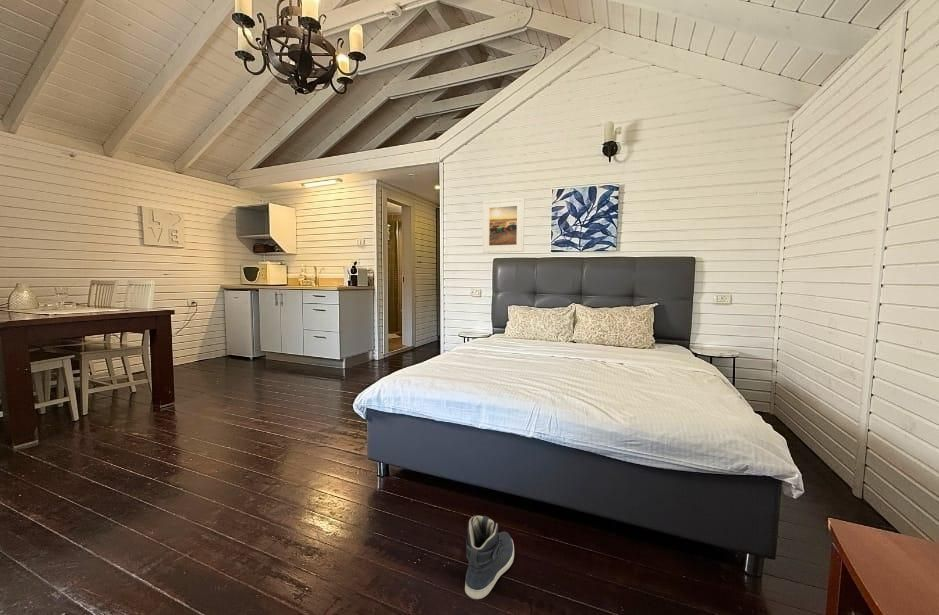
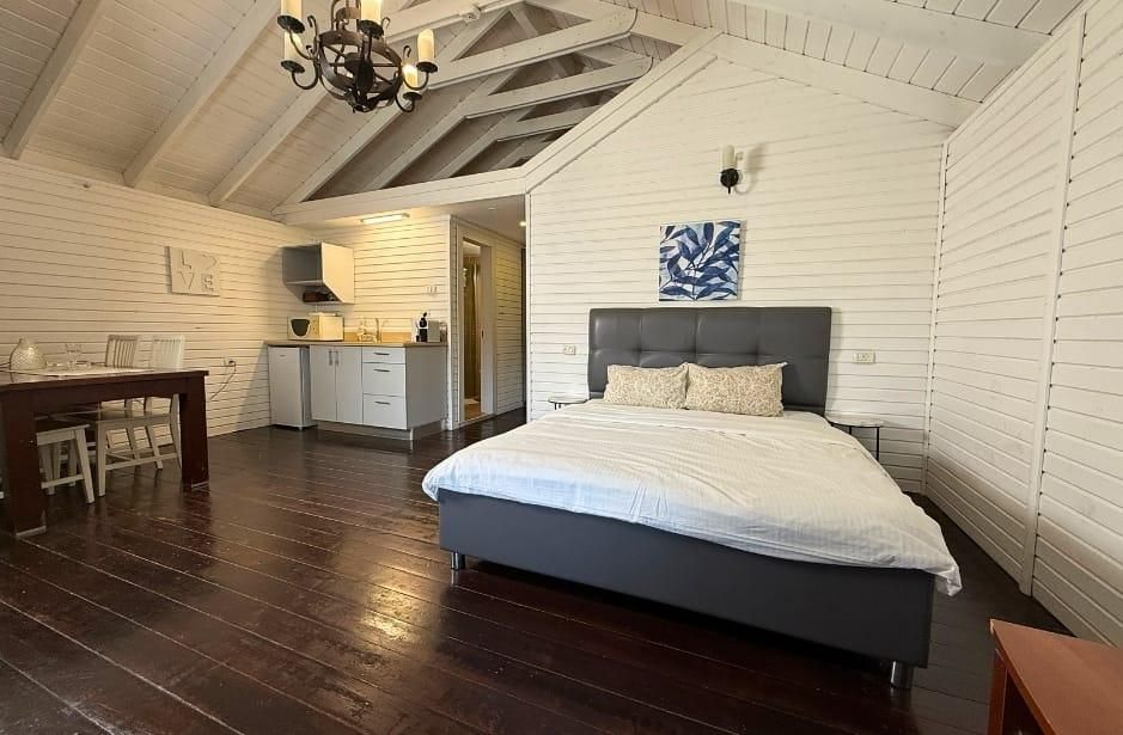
- sneaker [464,514,515,600]
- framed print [482,197,526,254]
